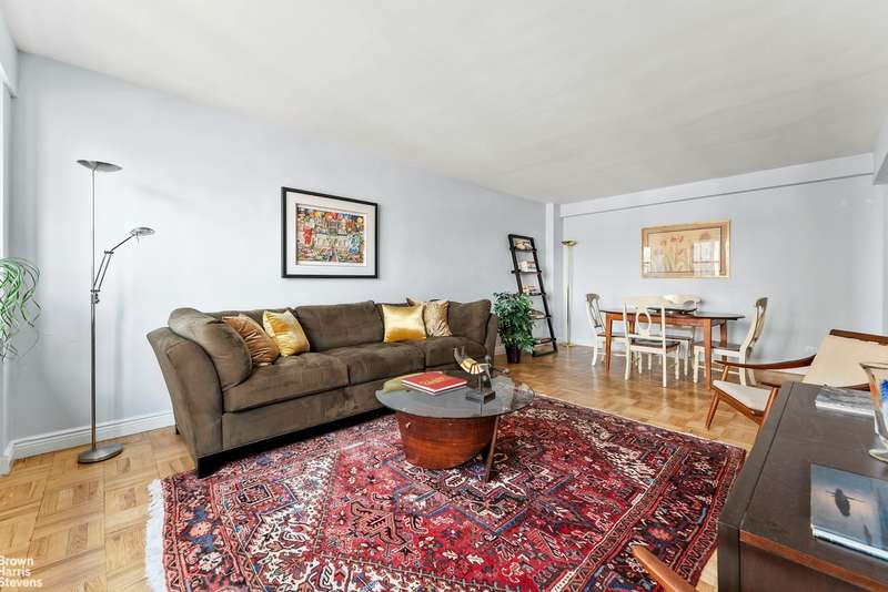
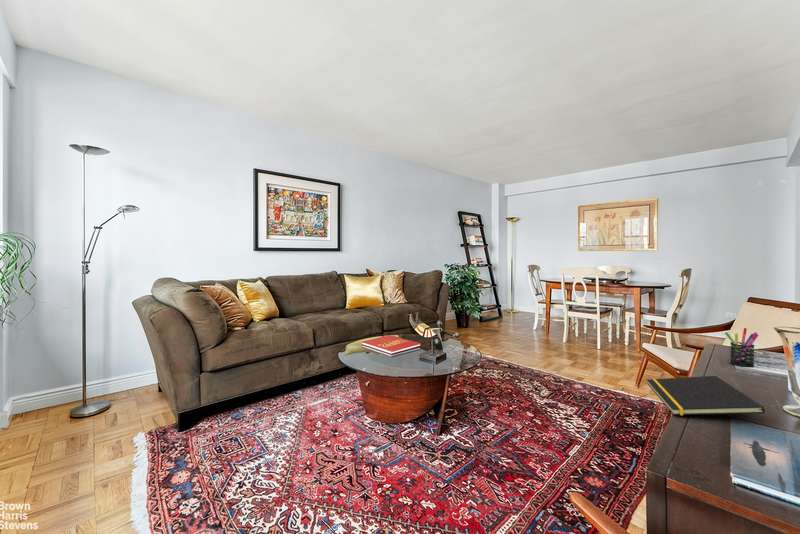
+ notepad [646,375,766,416]
+ pen holder [724,327,759,368]
